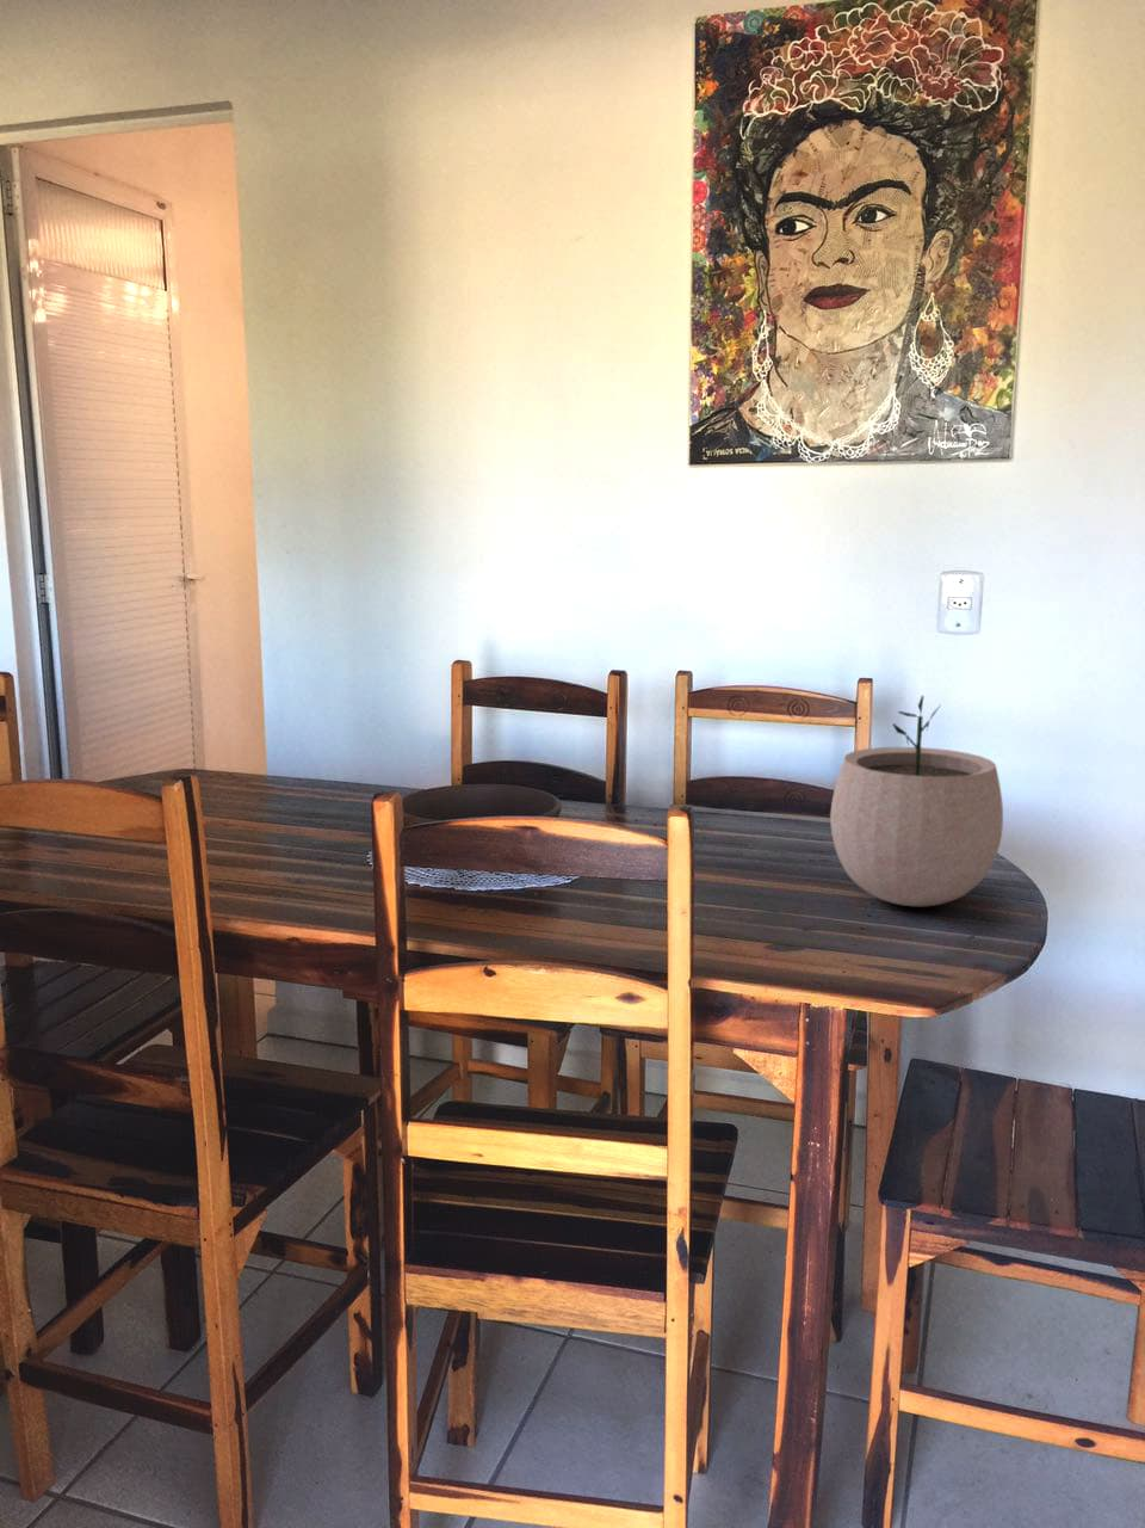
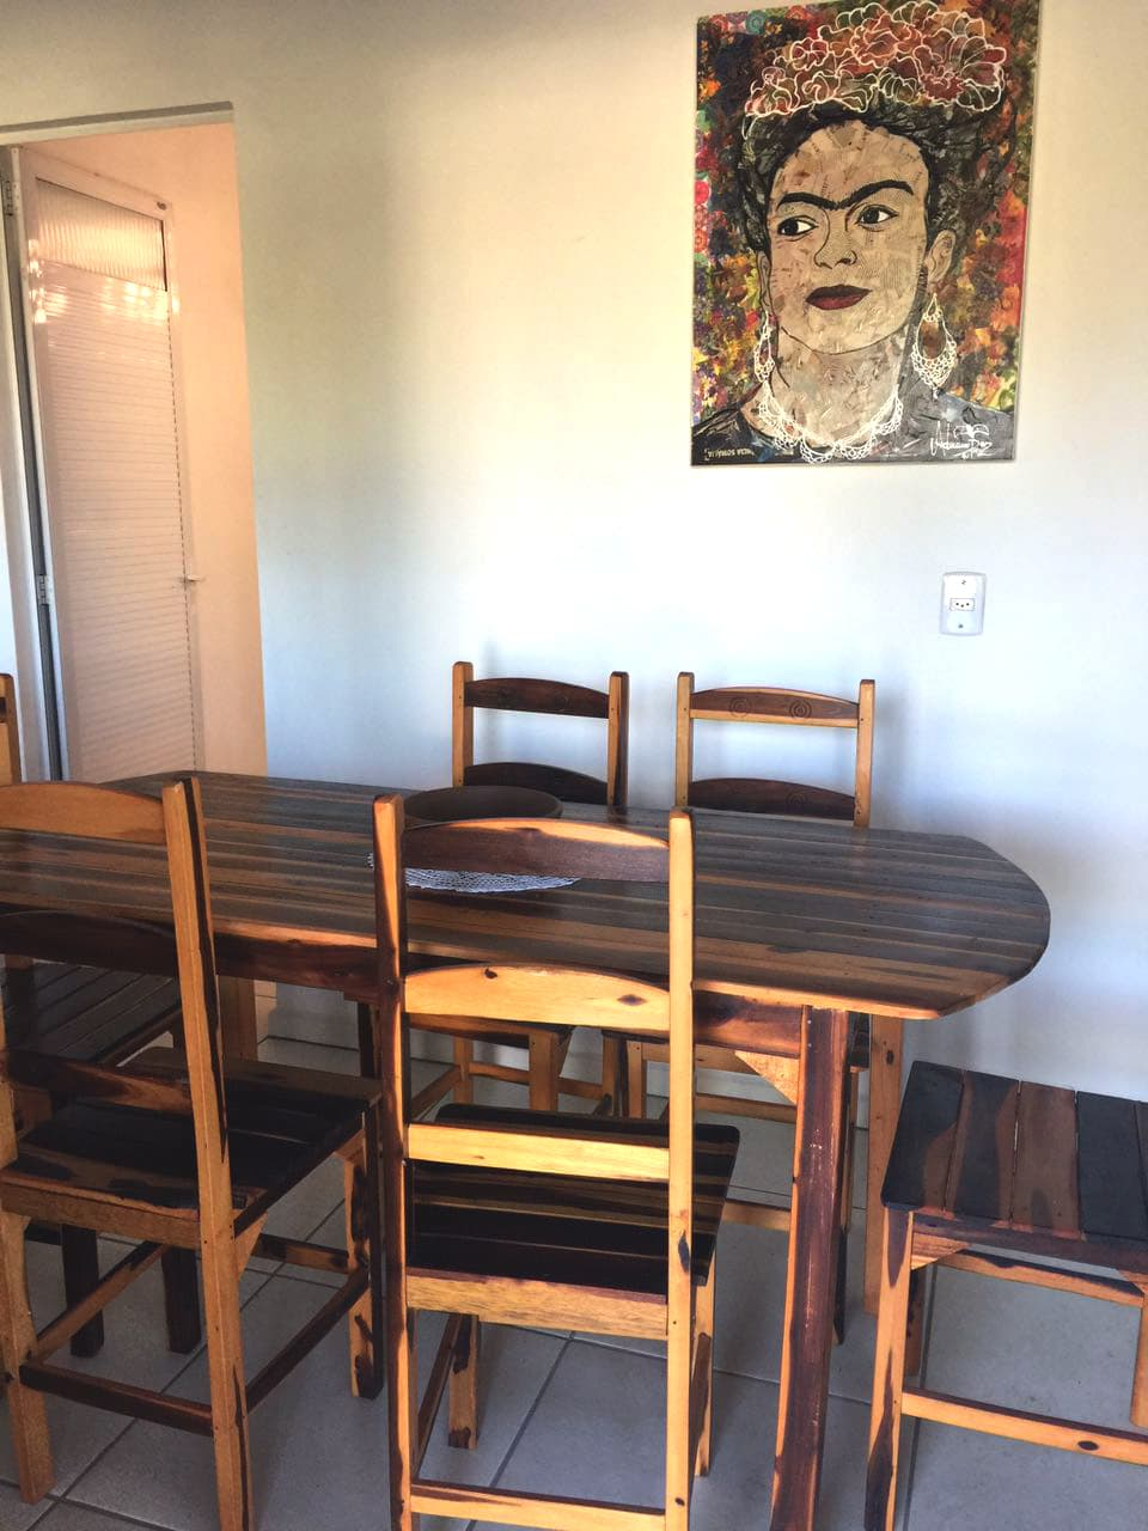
- plant pot [829,693,1004,907]
